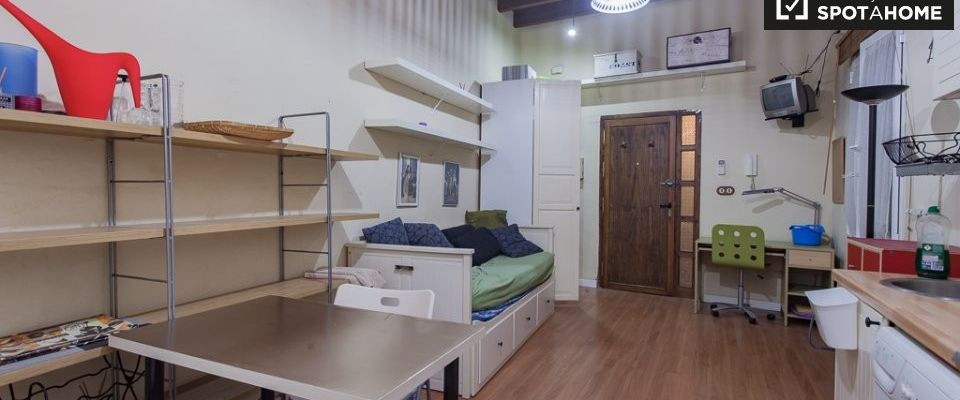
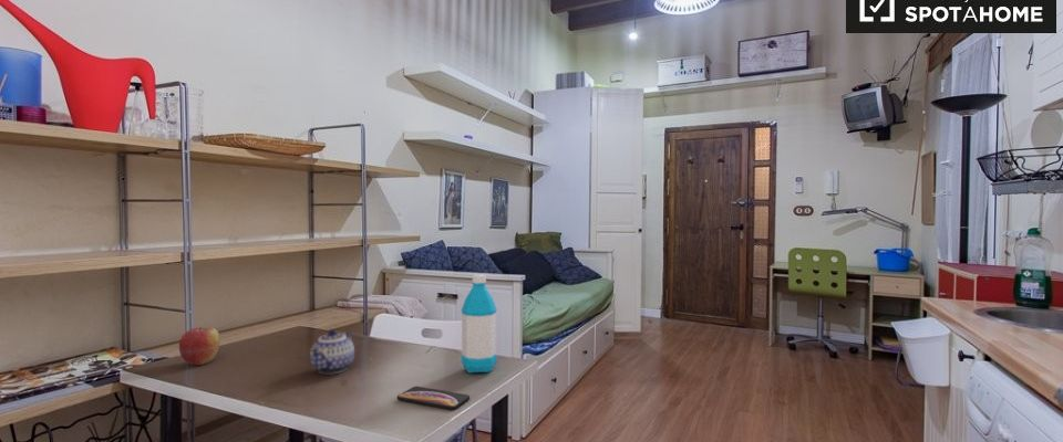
+ smartphone [396,386,471,411]
+ water bottle [461,273,498,373]
+ teapot [309,328,355,375]
+ apple [178,326,220,366]
